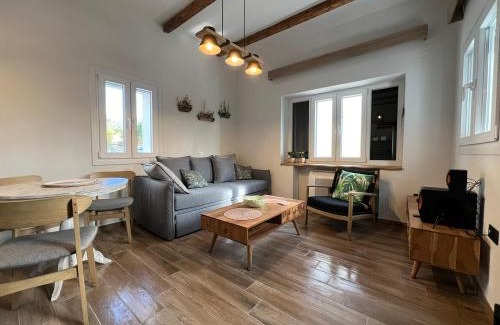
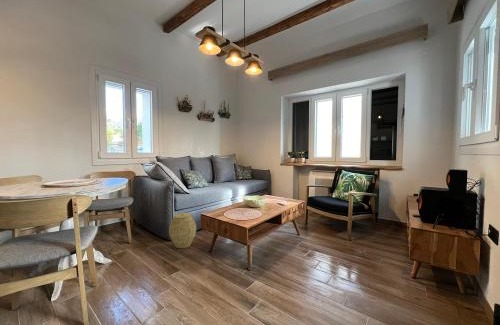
+ woven basket [168,212,197,249]
